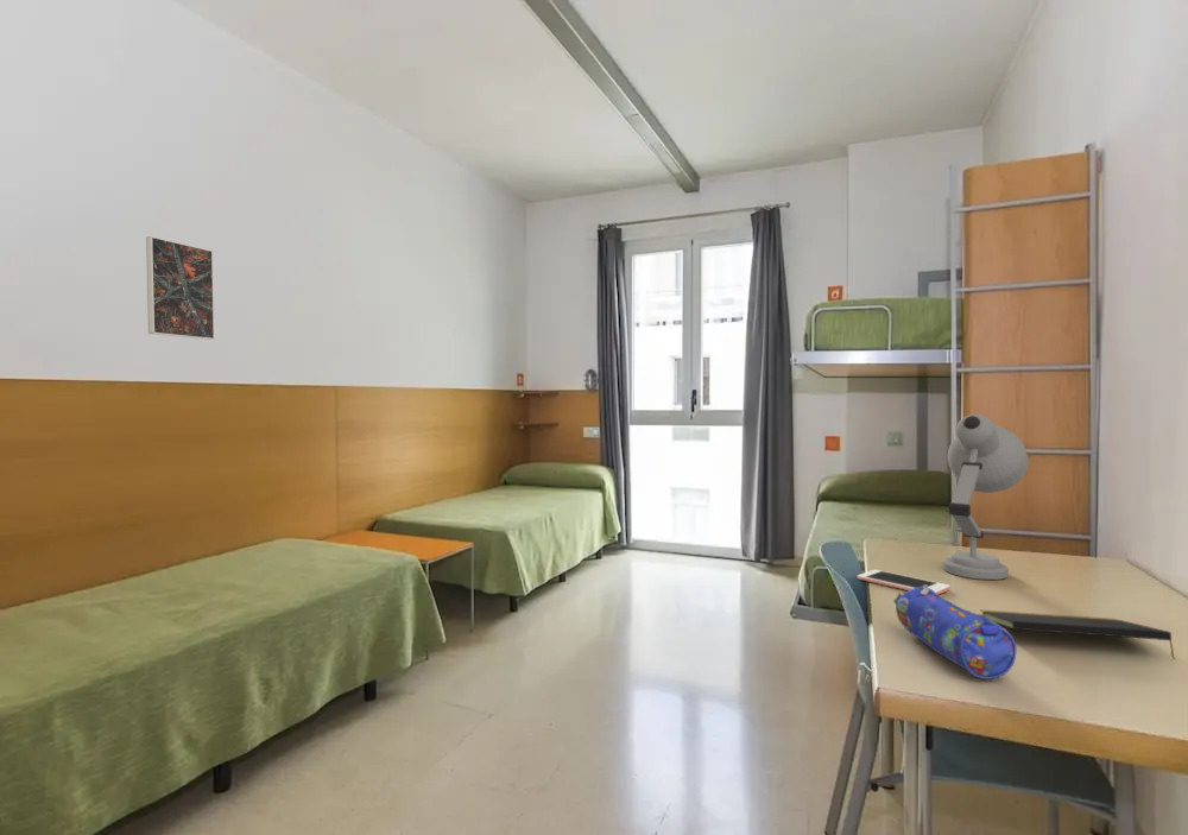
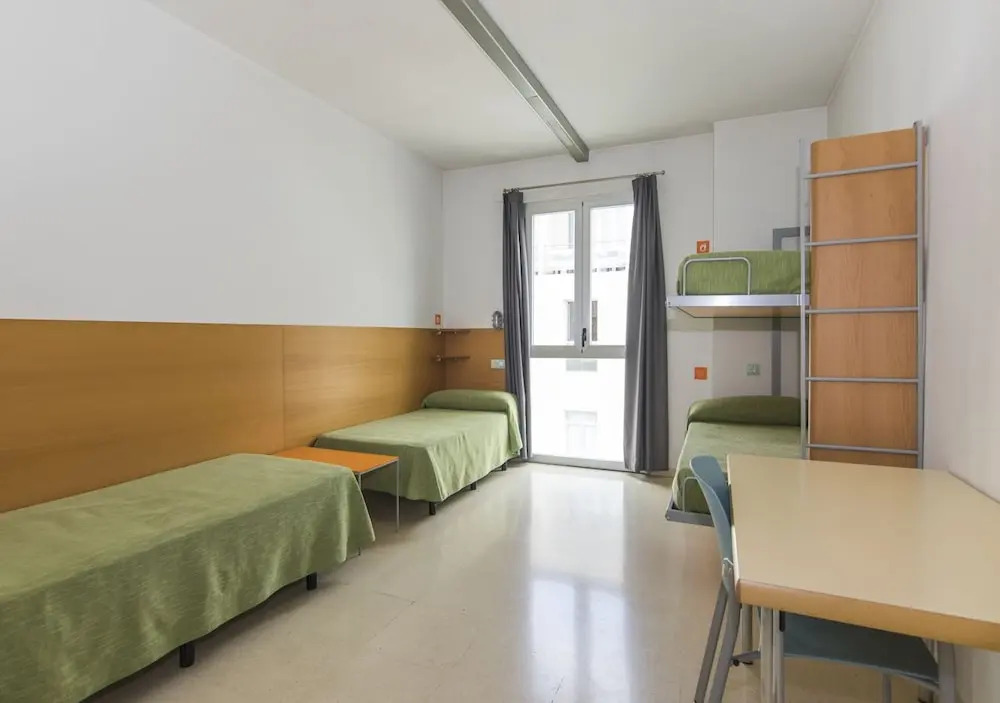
- notepad [979,609,1176,660]
- pencil case [892,584,1018,681]
- cell phone [857,569,952,596]
- desk lamp [942,413,1030,581]
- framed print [145,235,216,341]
